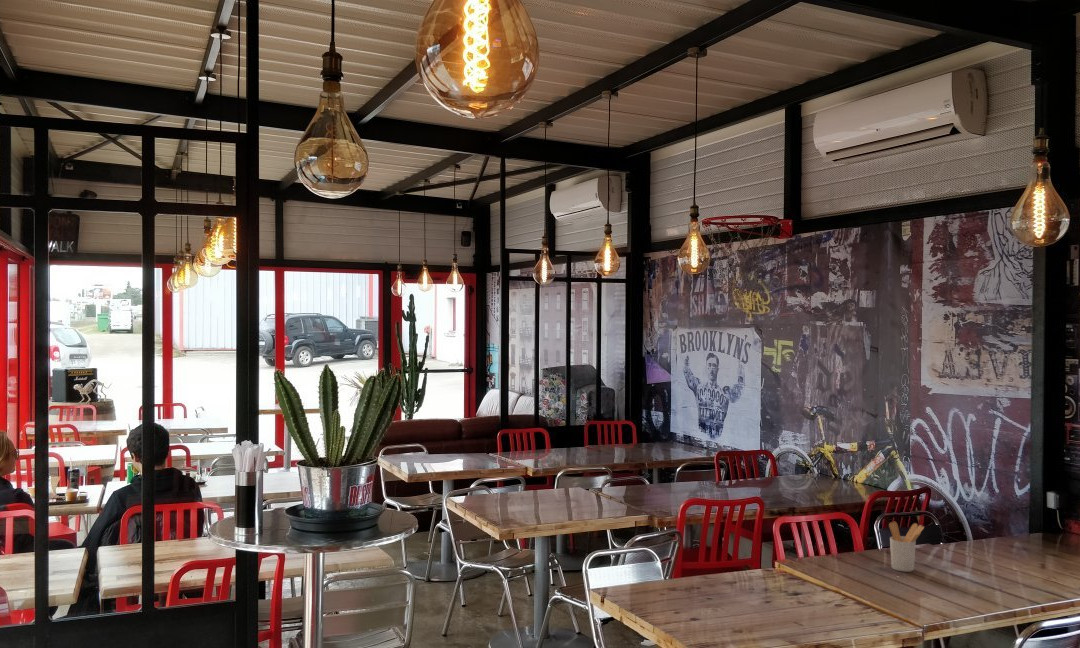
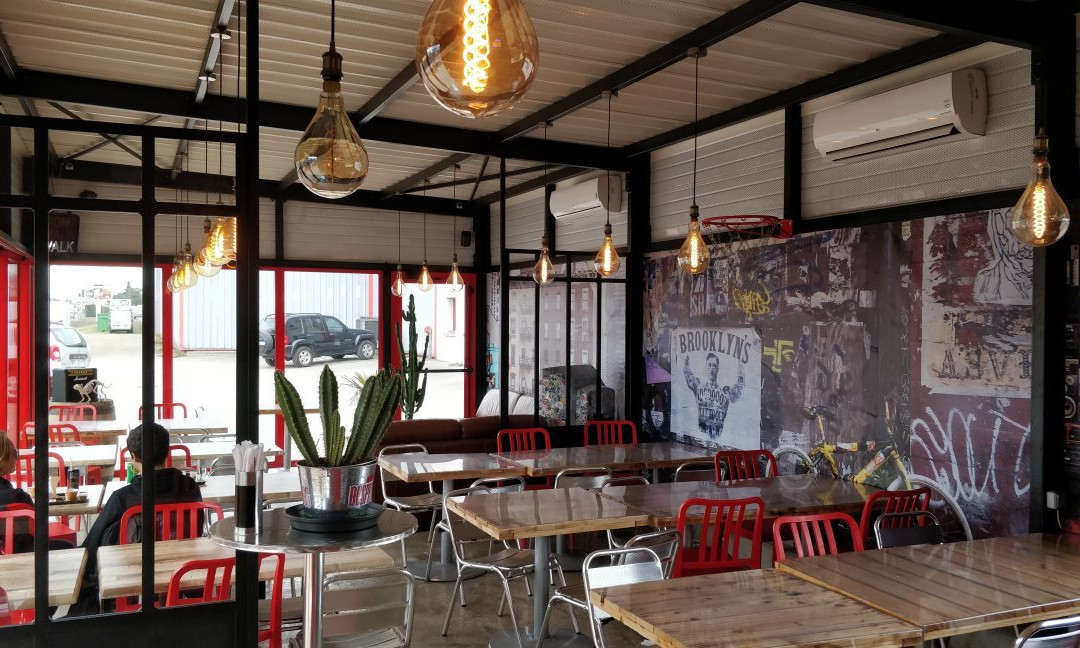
- utensil holder [888,521,925,573]
